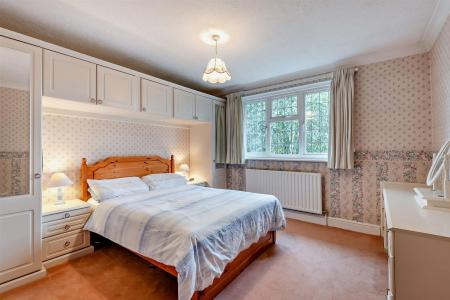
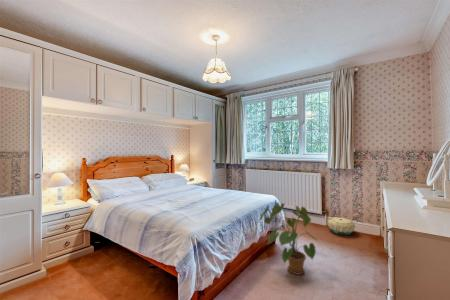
+ basket [327,216,356,236]
+ house plant [258,201,319,276]
